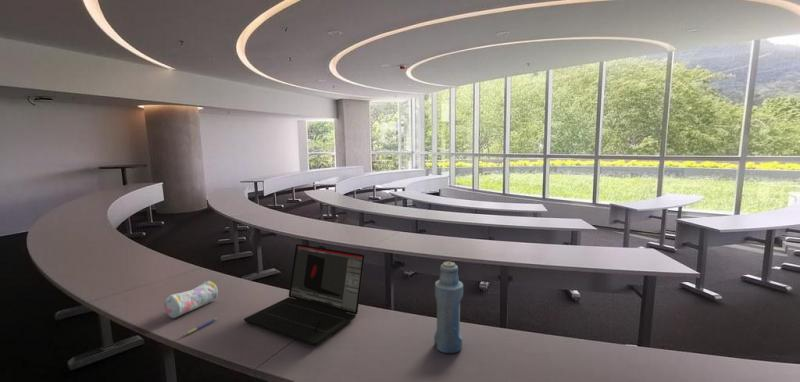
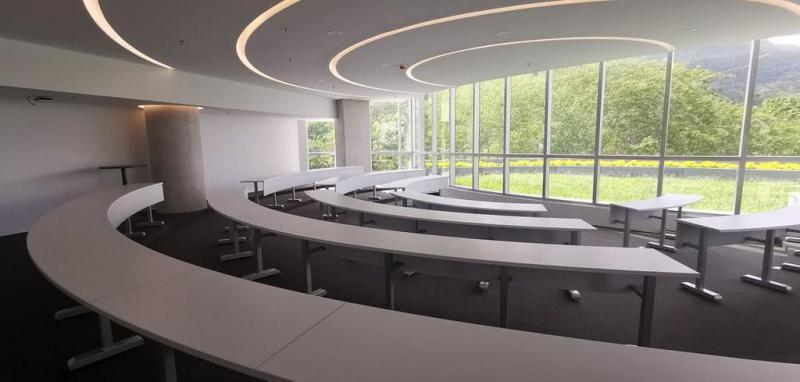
- pen [182,317,218,337]
- pencil case [163,280,219,319]
- bottle [433,261,464,354]
- laptop [243,243,365,346]
